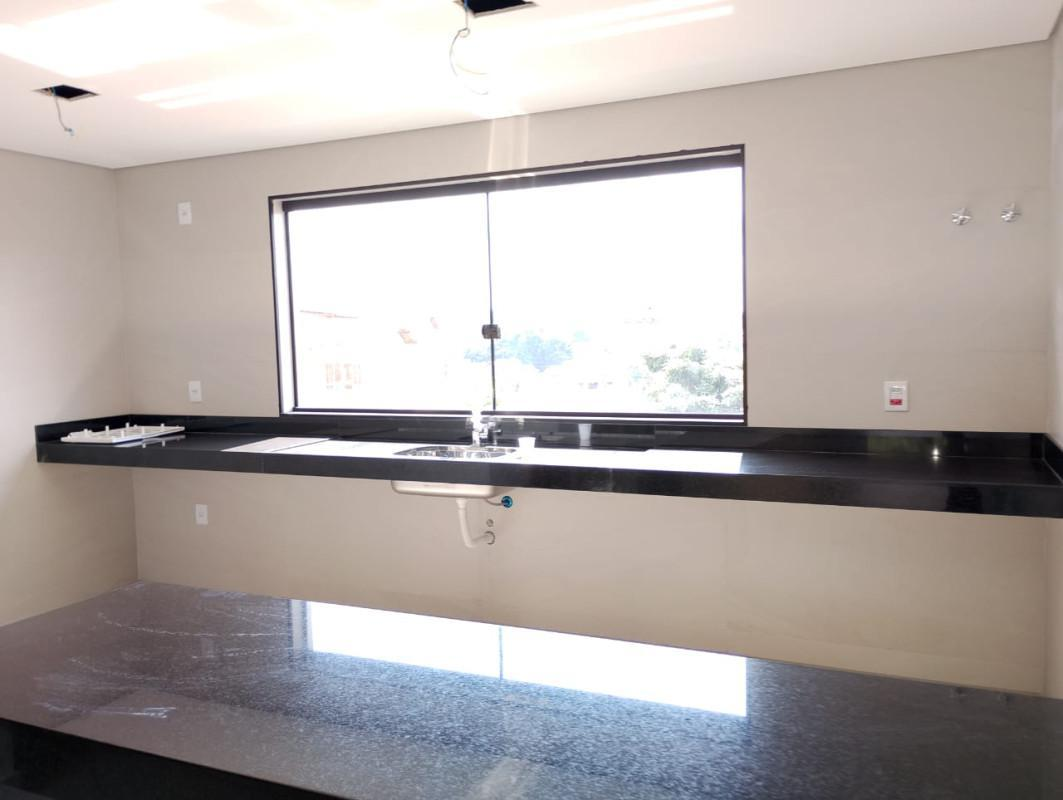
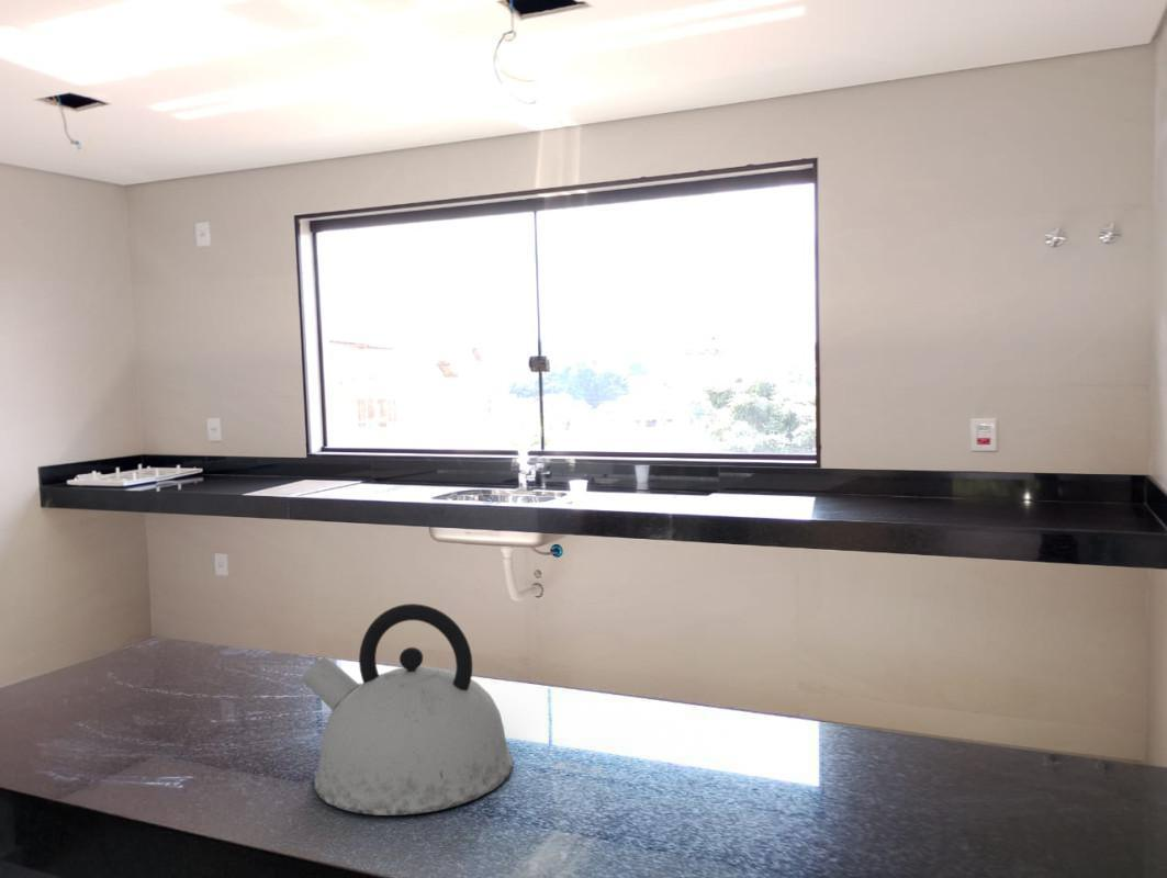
+ kettle [301,603,514,817]
